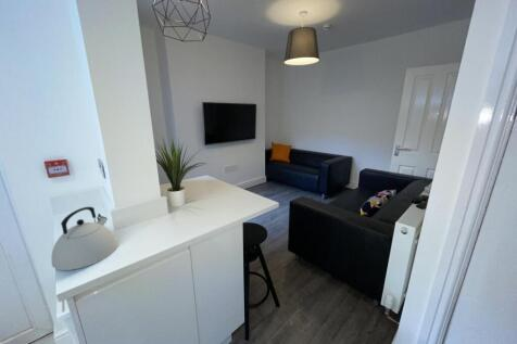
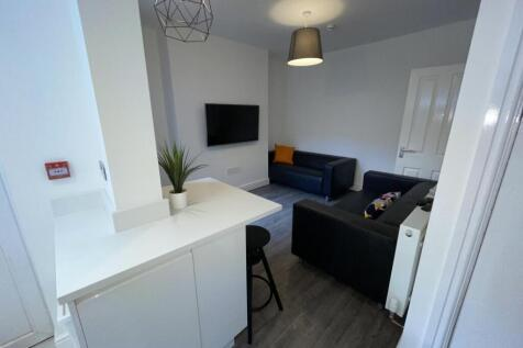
- kettle [50,206,119,271]
